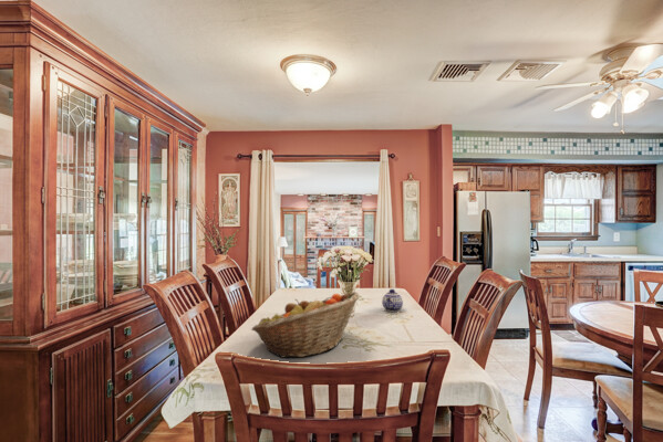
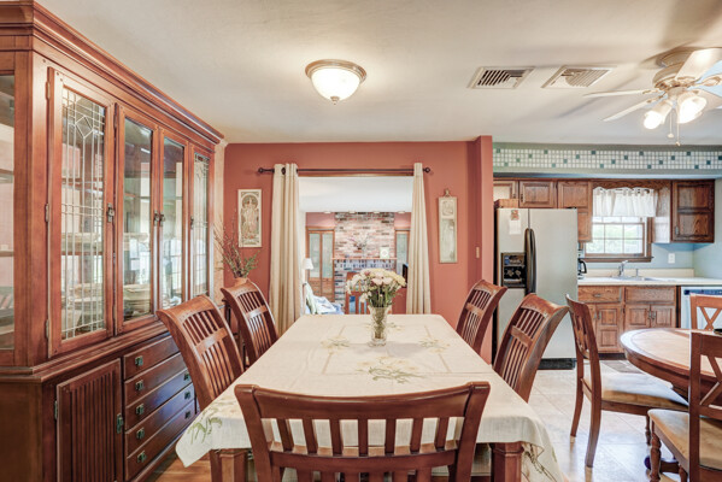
- teapot [381,288,404,313]
- fruit basket [250,291,361,359]
